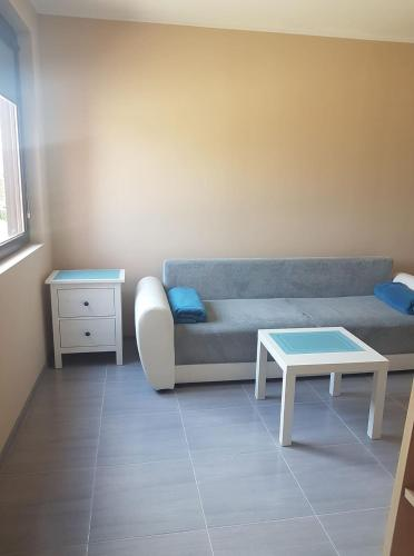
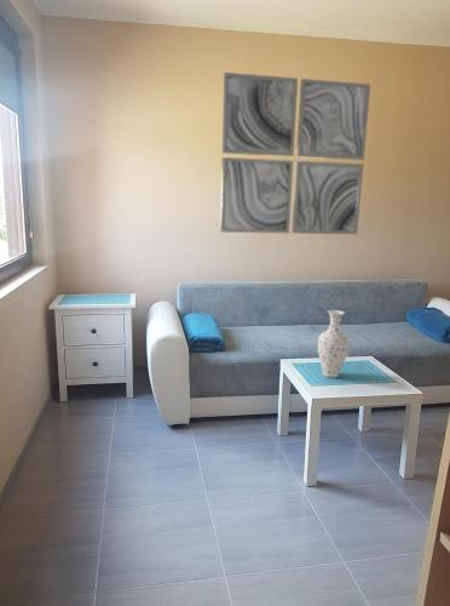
+ vase [317,309,351,379]
+ wall art [219,72,371,235]
